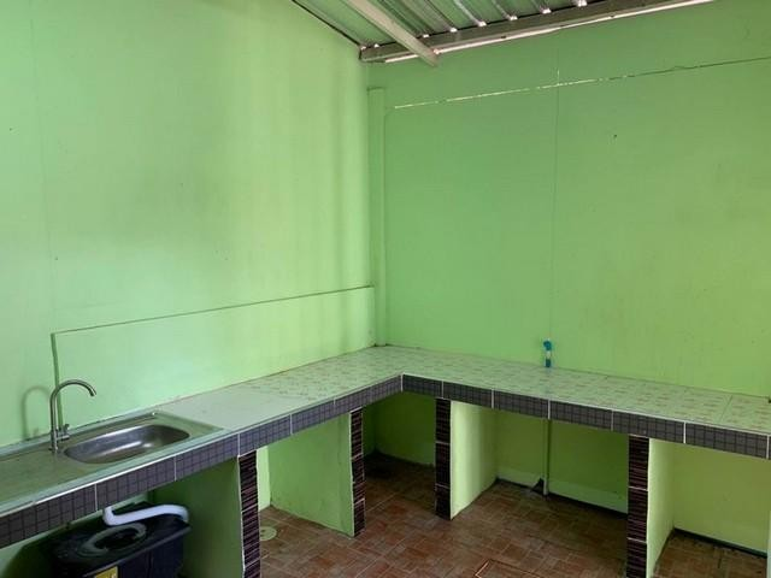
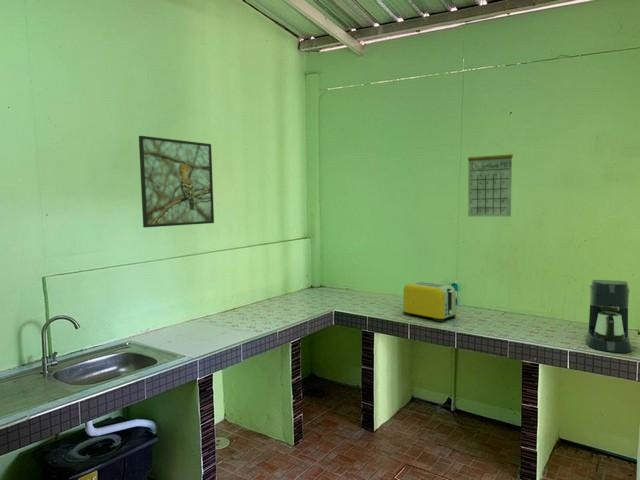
+ coffee maker [584,279,633,354]
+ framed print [138,135,215,228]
+ toaster [403,280,457,323]
+ calendar [467,140,514,218]
